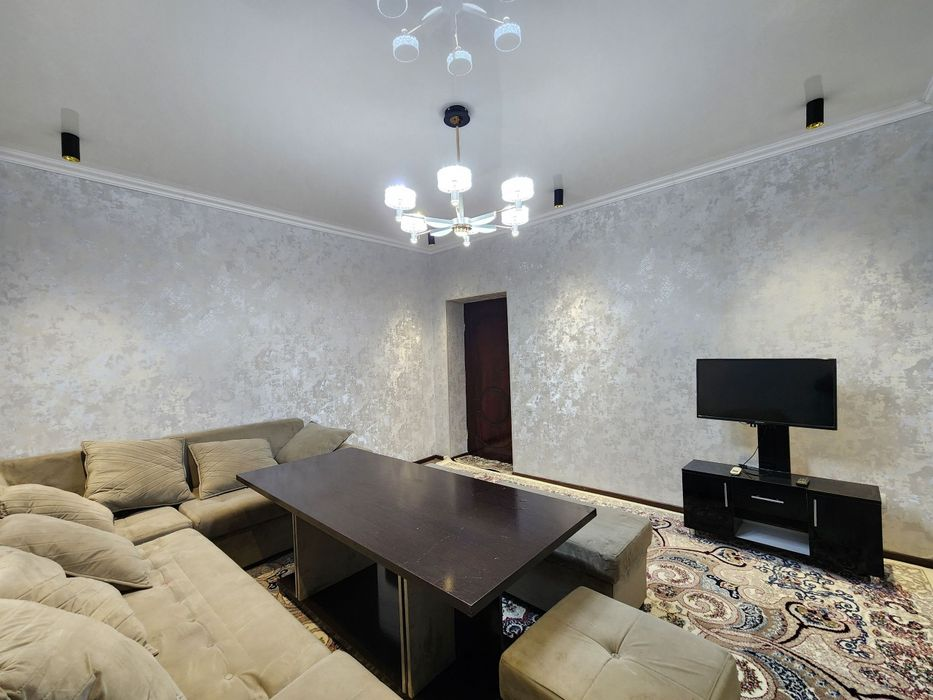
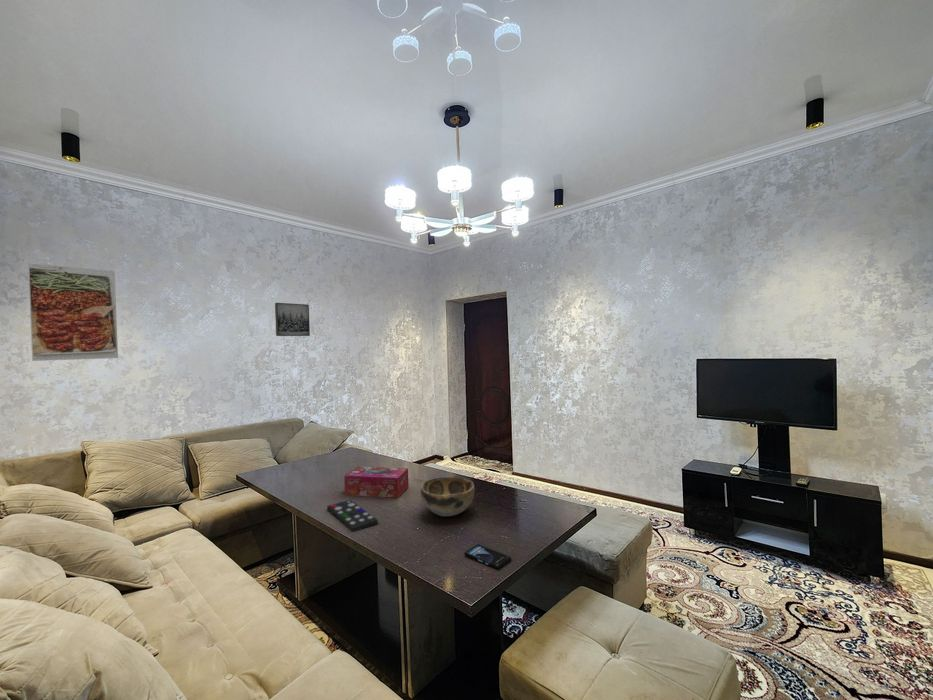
+ decorative bowl [419,476,476,517]
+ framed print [27,262,119,362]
+ remote control [326,499,379,533]
+ tissue box [343,466,410,499]
+ wall art [274,302,311,337]
+ smartphone [463,543,512,570]
